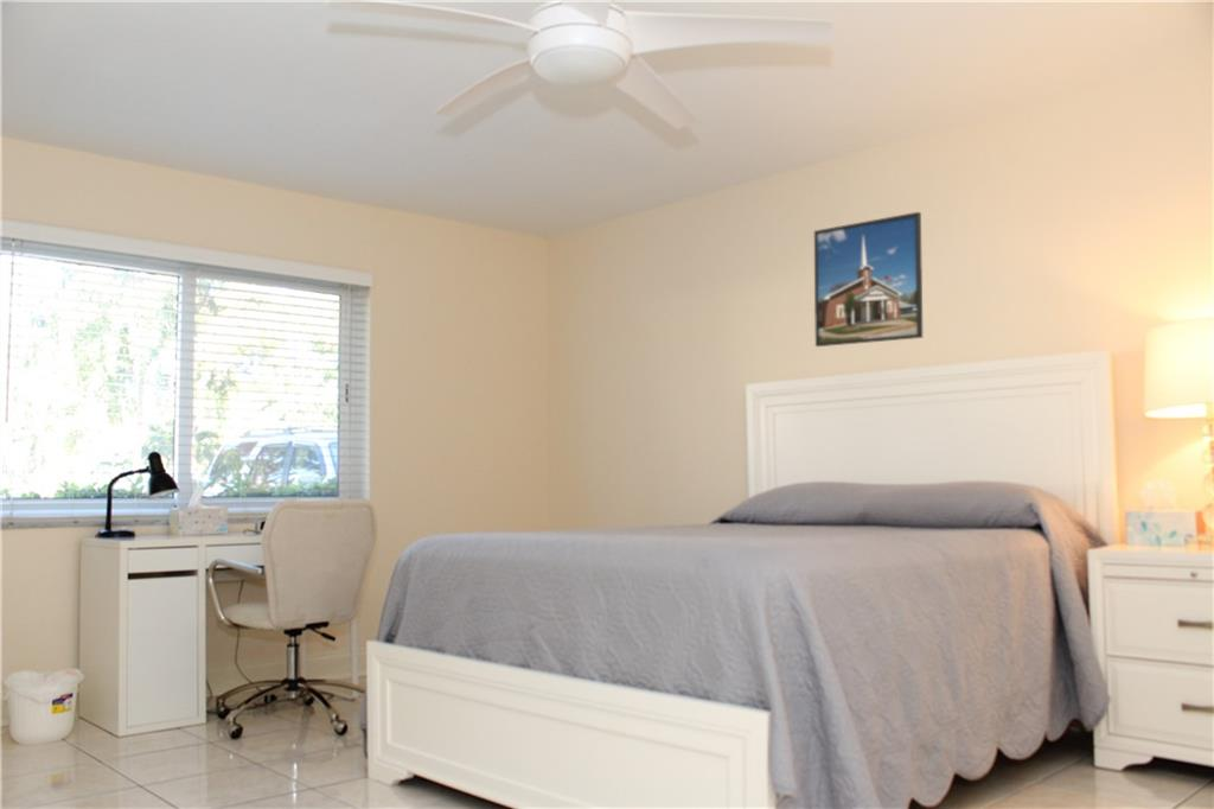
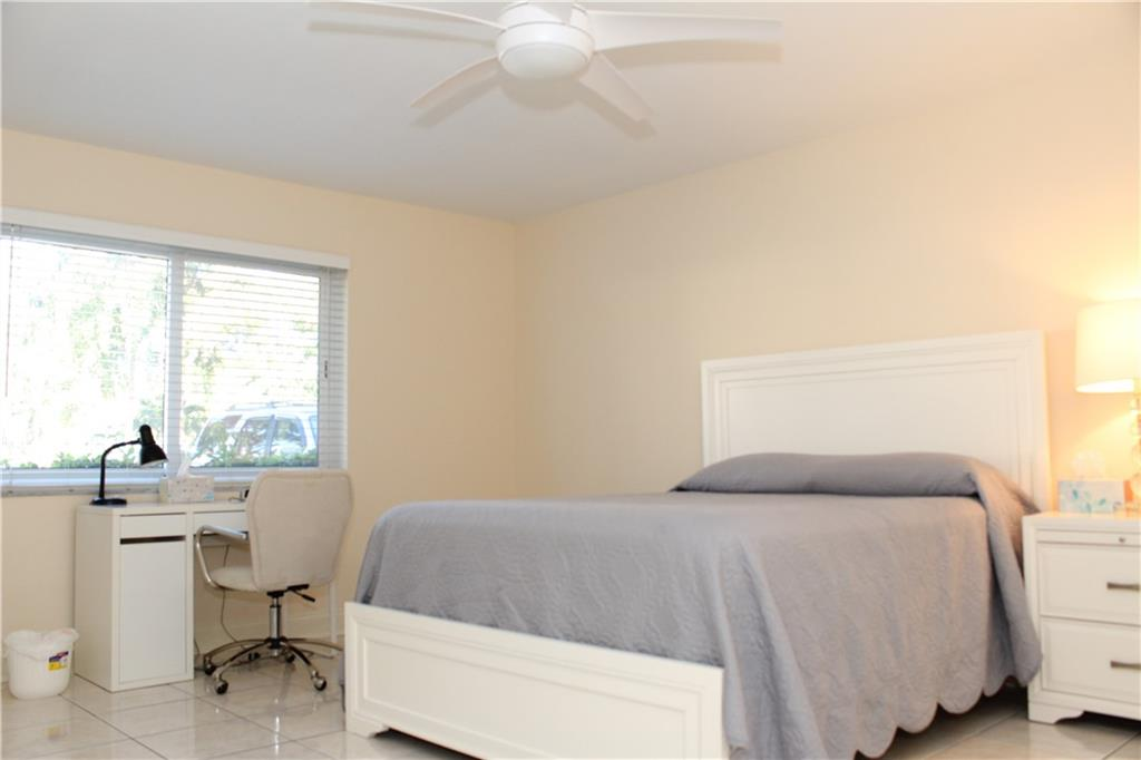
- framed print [813,211,924,348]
